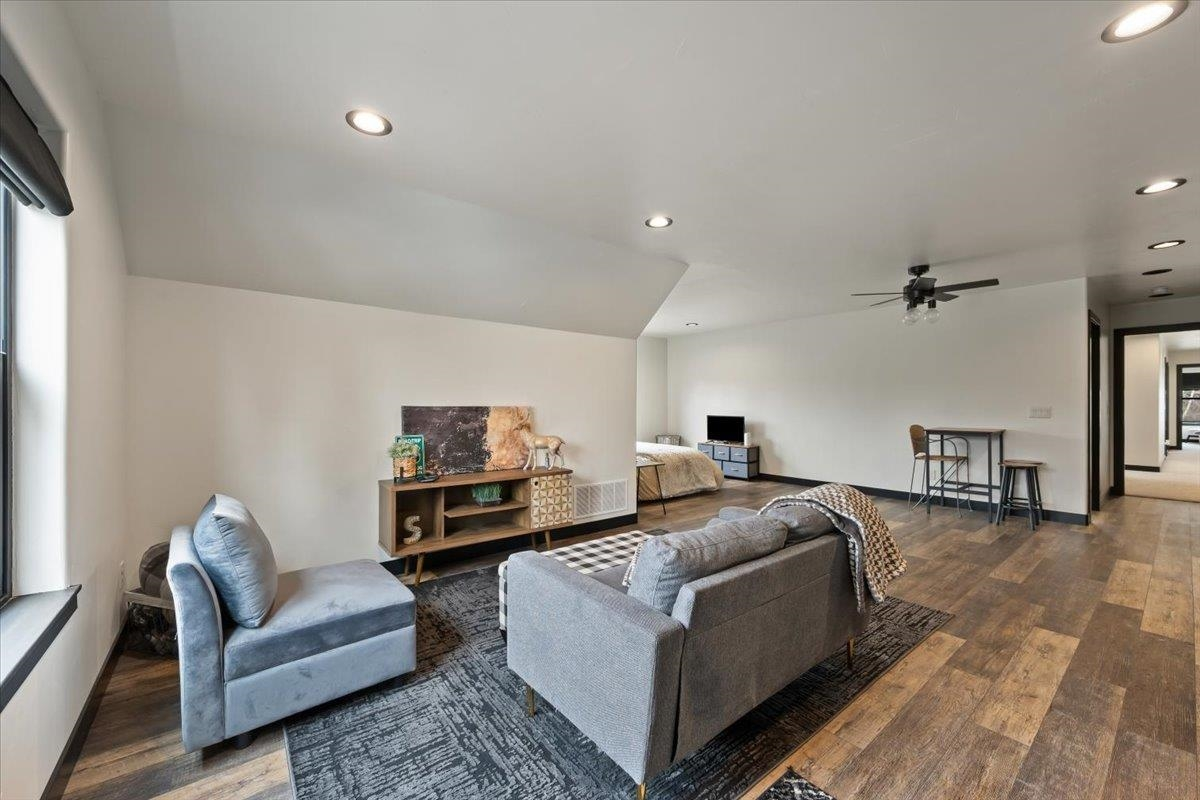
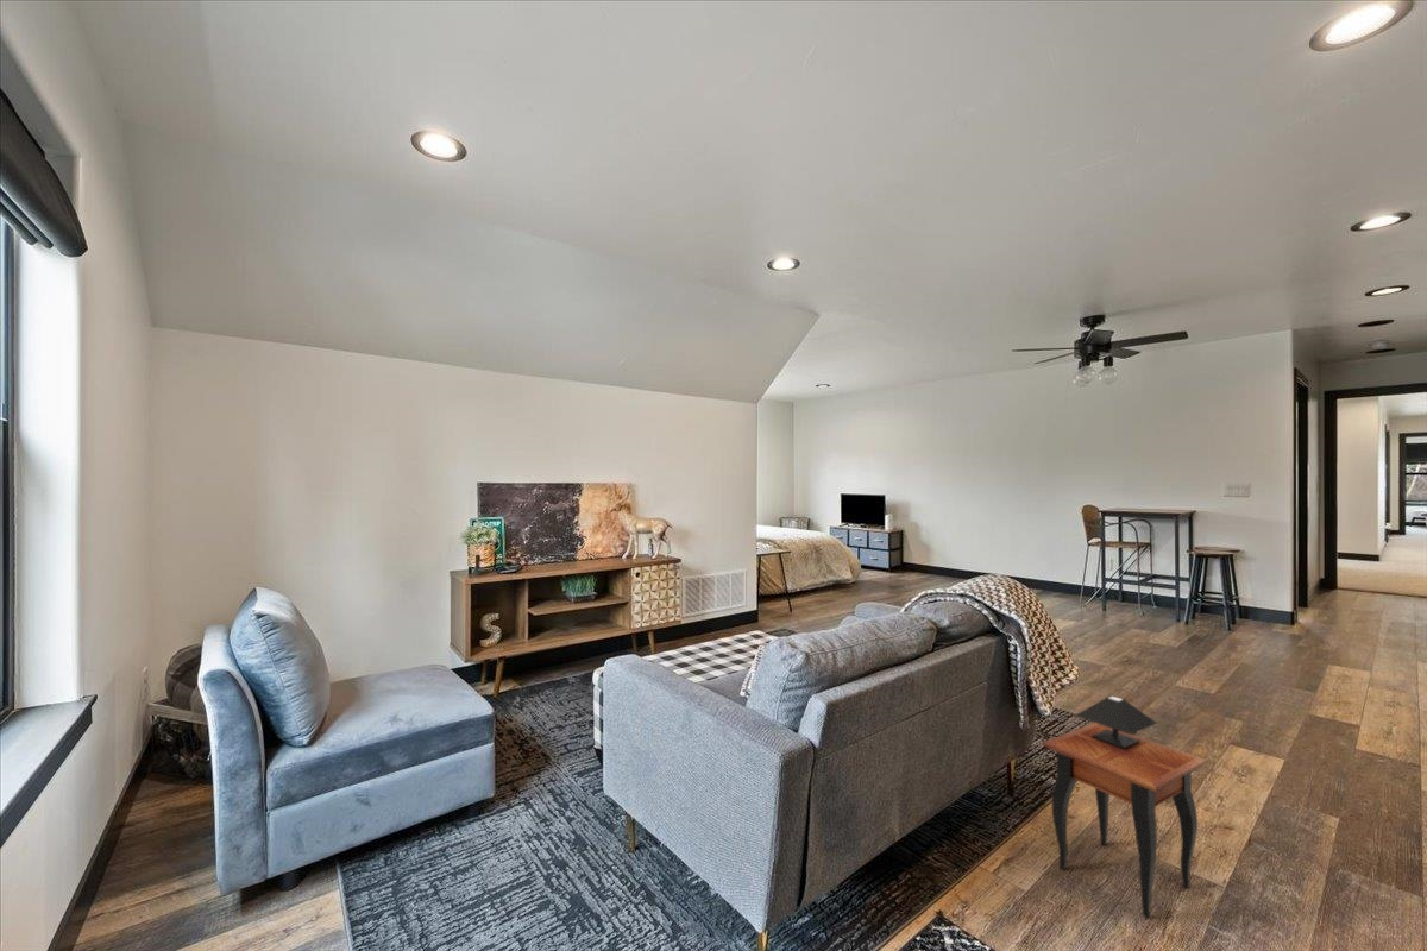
+ side table [1042,694,1208,920]
